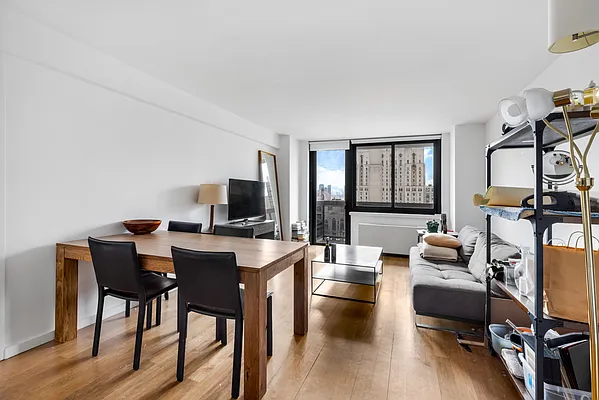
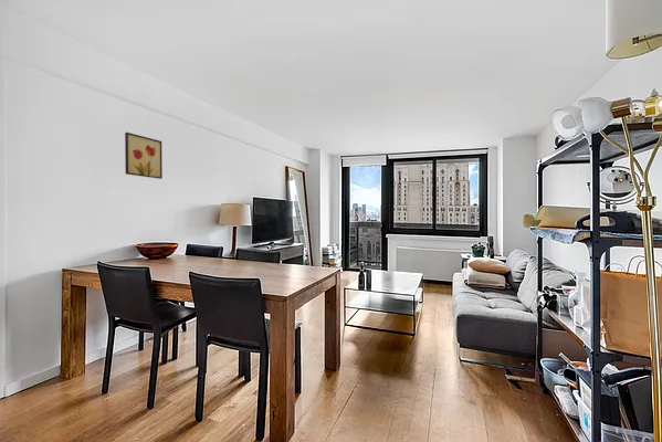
+ wall art [124,131,164,180]
